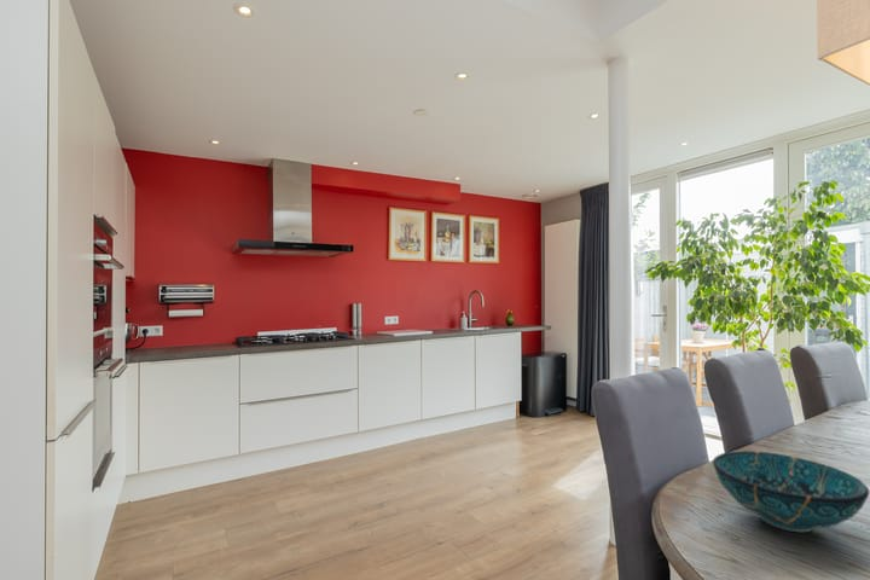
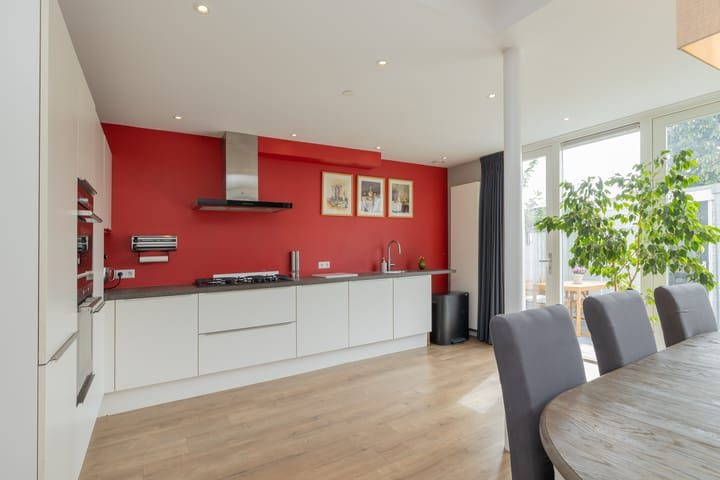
- decorative bowl [712,450,870,533]
